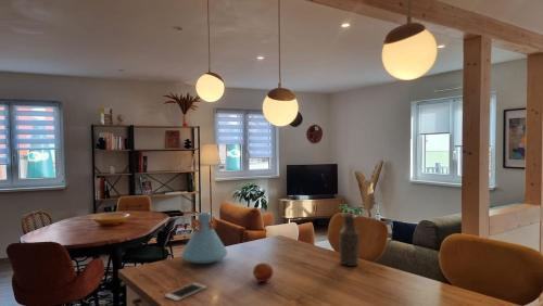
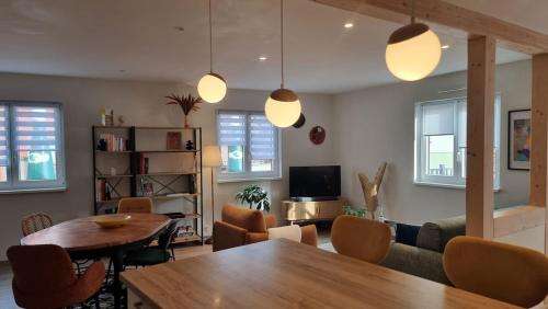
- cell phone [164,282,207,302]
- bottle [339,213,359,267]
- vase [180,212,228,265]
- apple [252,262,274,283]
